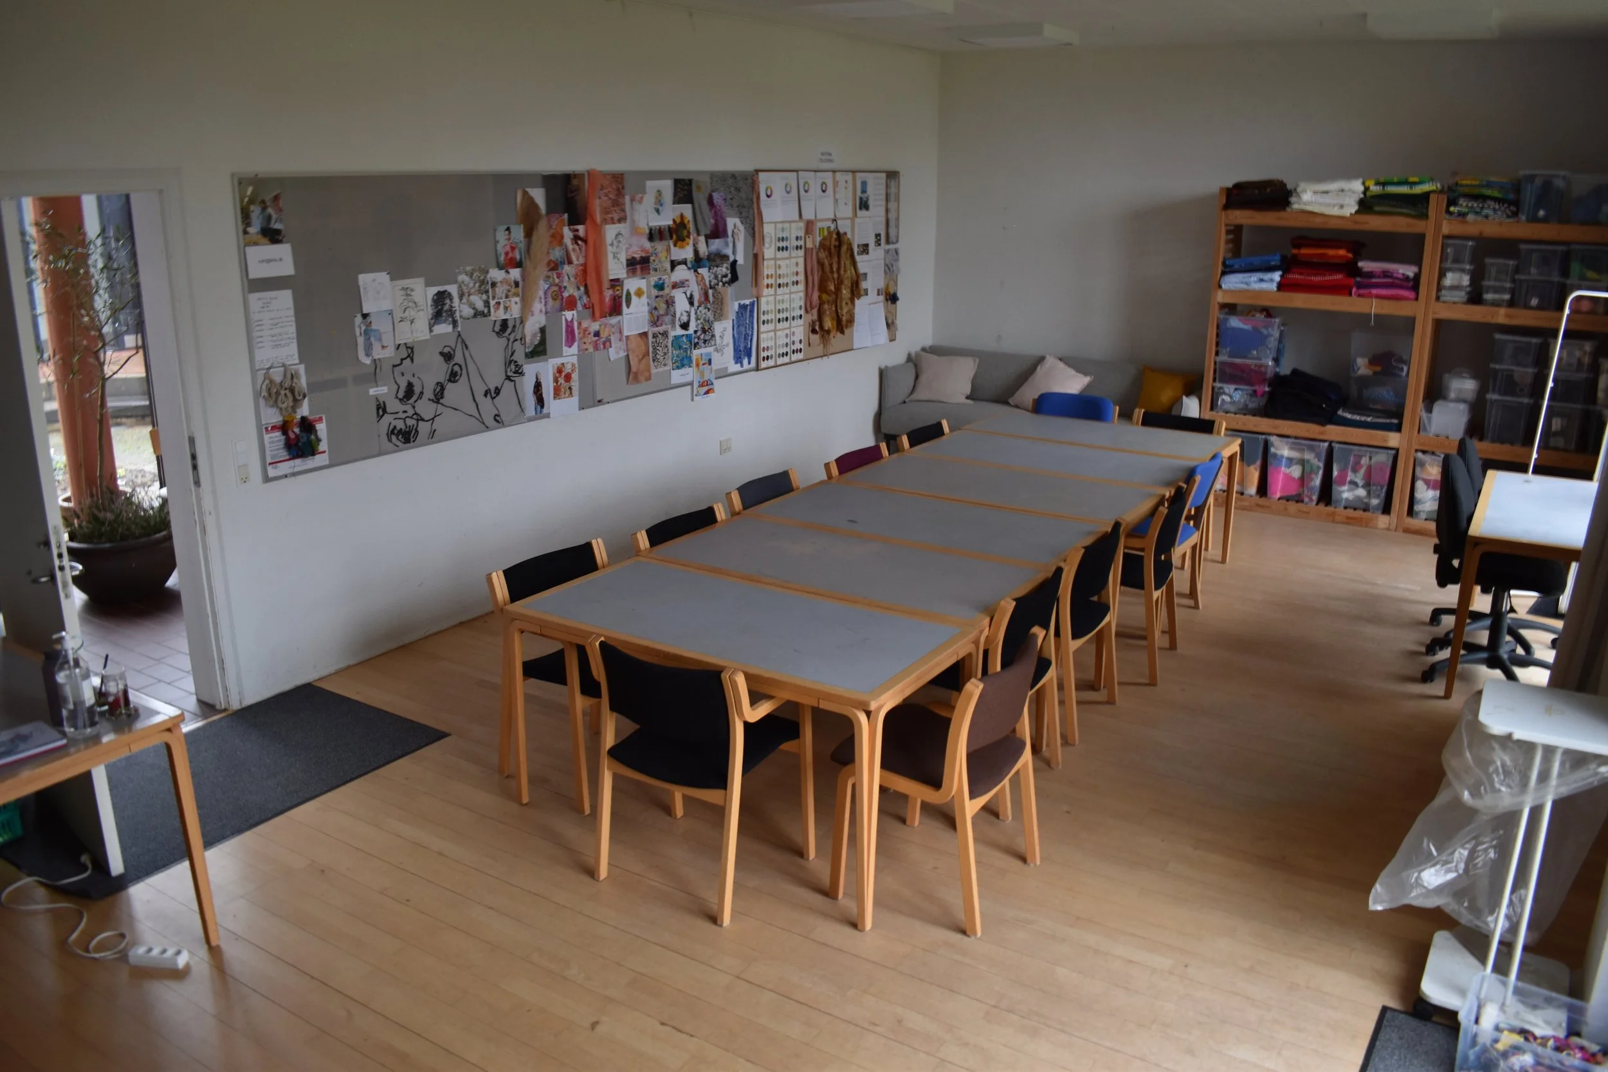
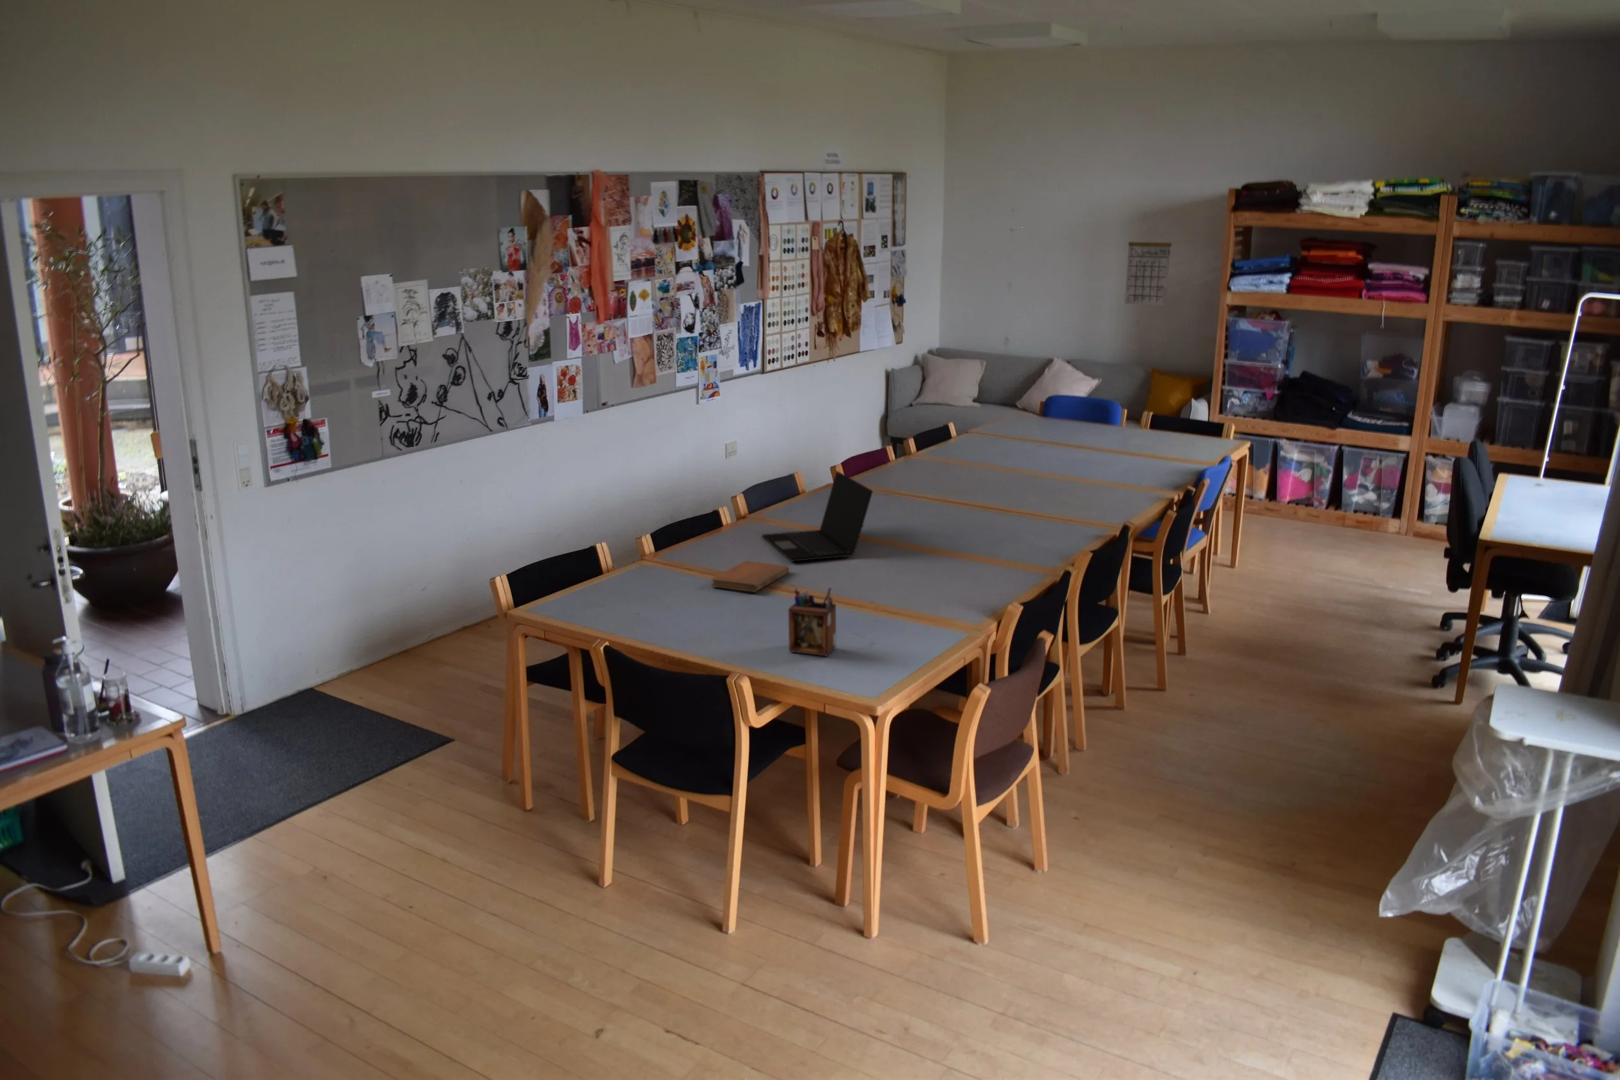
+ calendar [1125,228,1173,306]
+ notebook [710,559,790,593]
+ laptop [761,470,874,563]
+ desk organizer [788,586,837,657]
